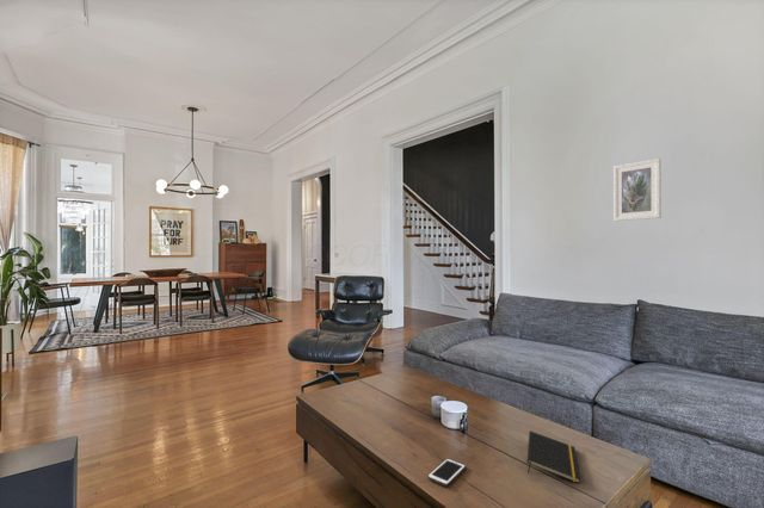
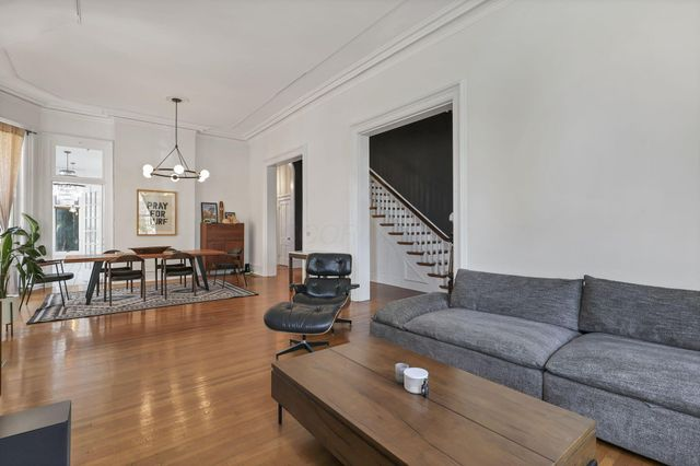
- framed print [612,157,663,222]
- notepad [526,429,581,484]
- cell phone [426,458,467,488]
